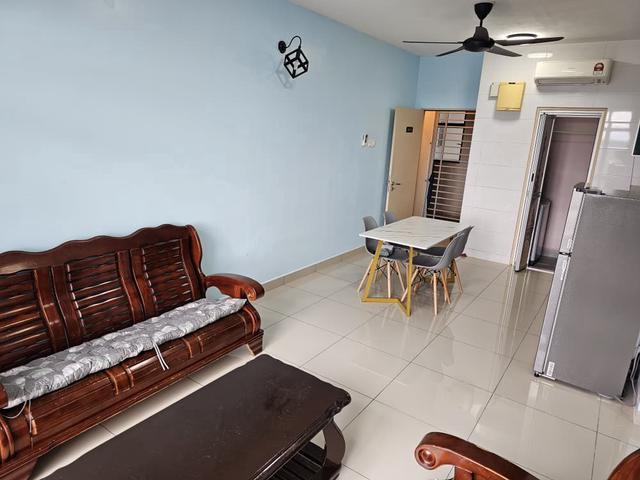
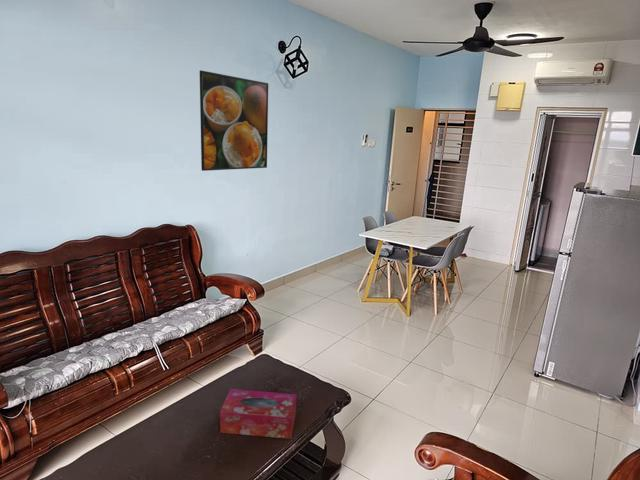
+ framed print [199,69,269,172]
+ tissue box [219,388,298,440]
